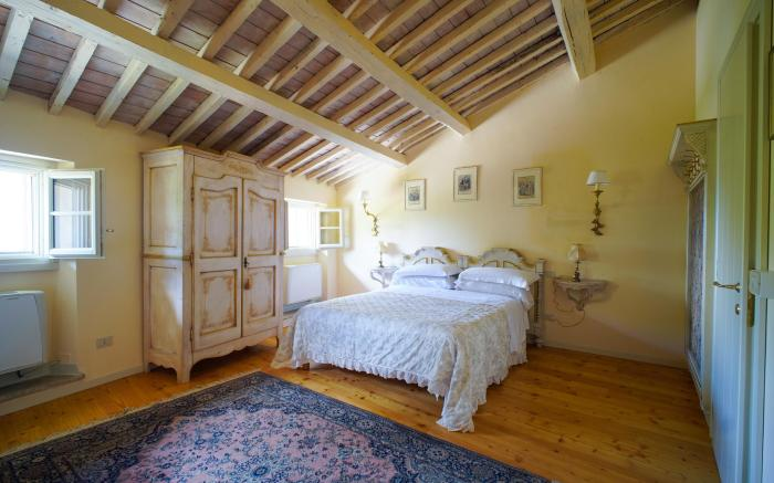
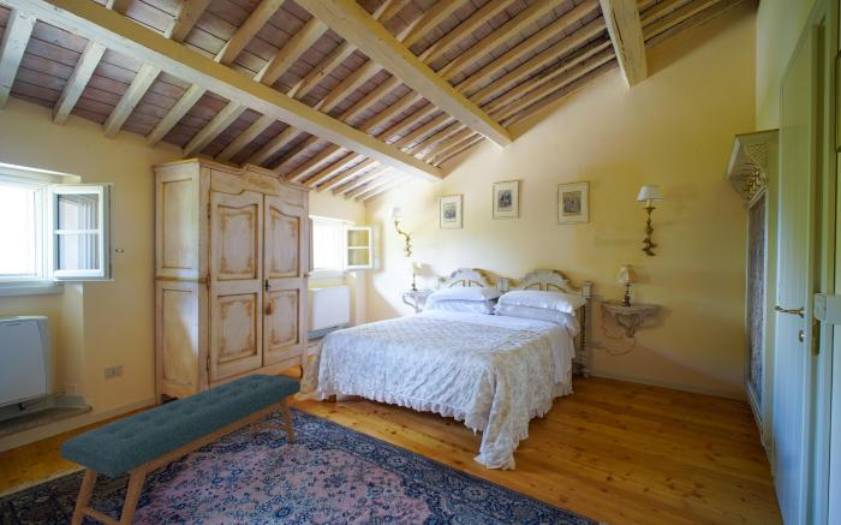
+ bench [59,372,302,525]
